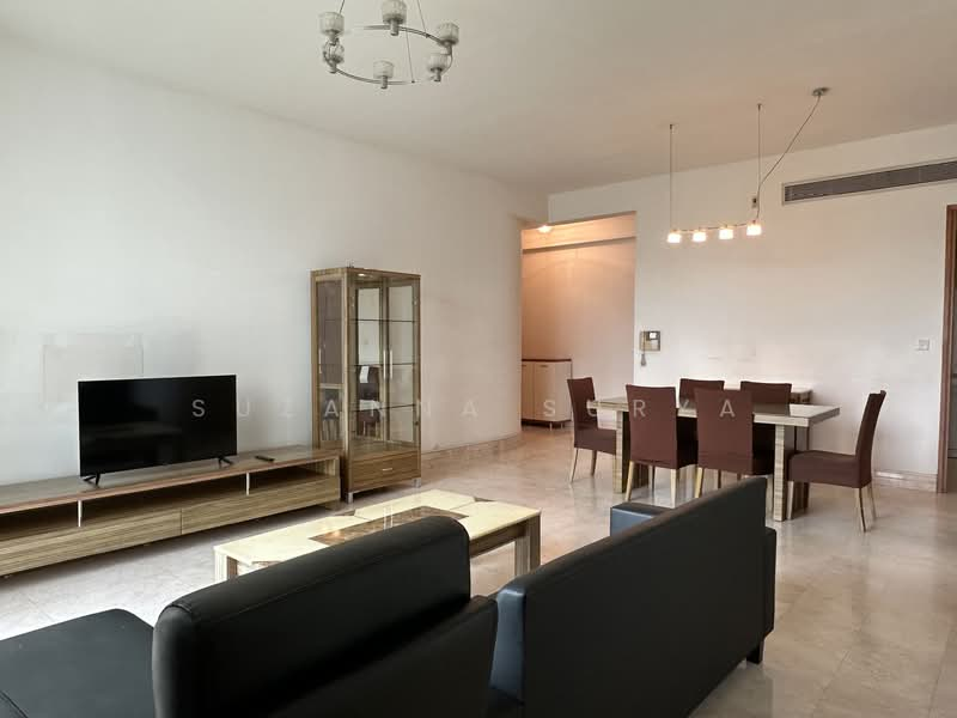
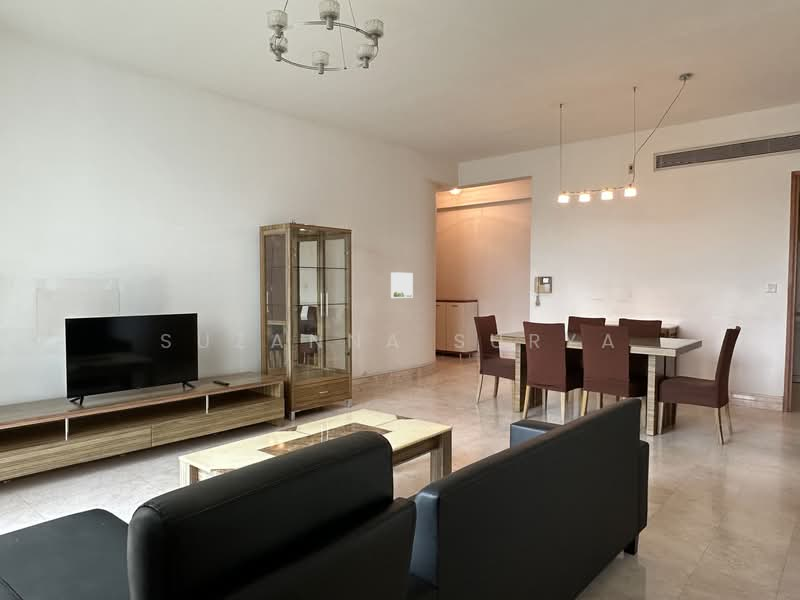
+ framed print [390,271,414,299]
